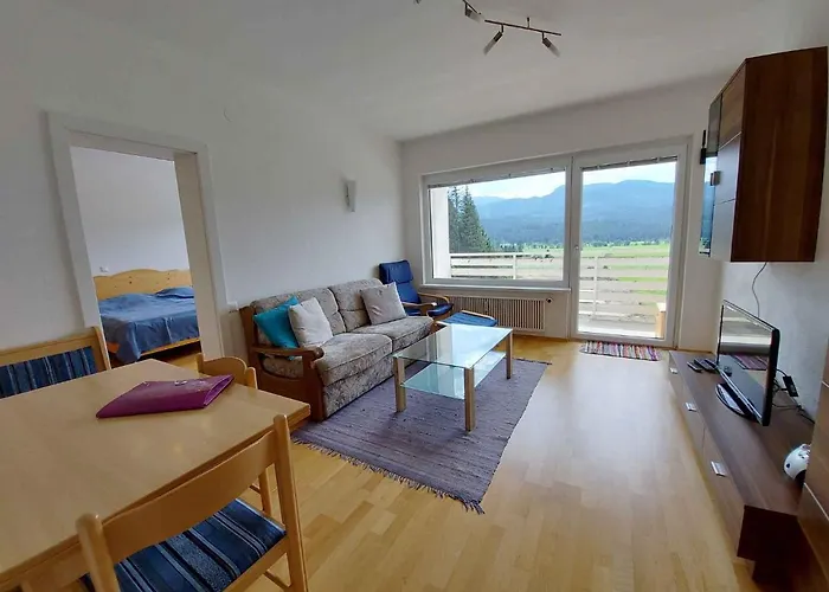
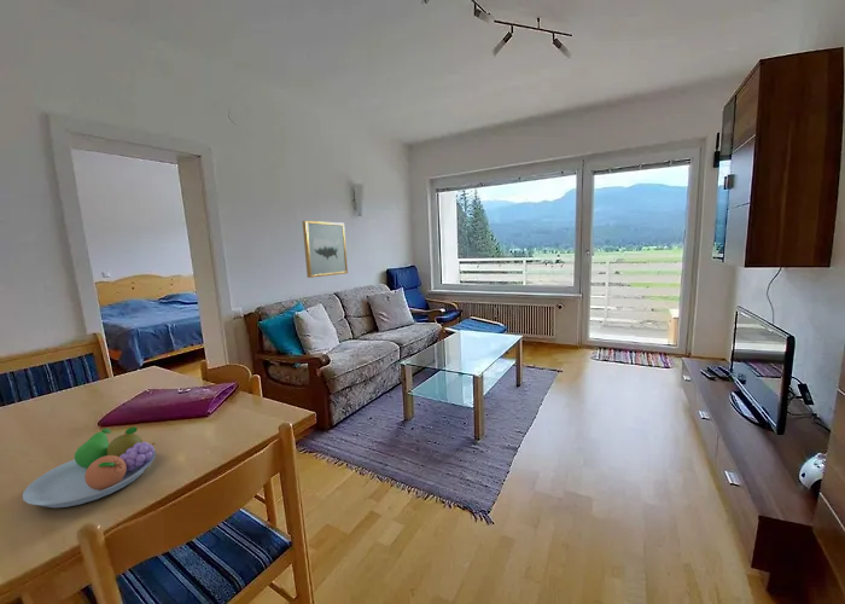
+ wall art [302,220,349,279]
+ fruit bowl [22,426,157,509]
